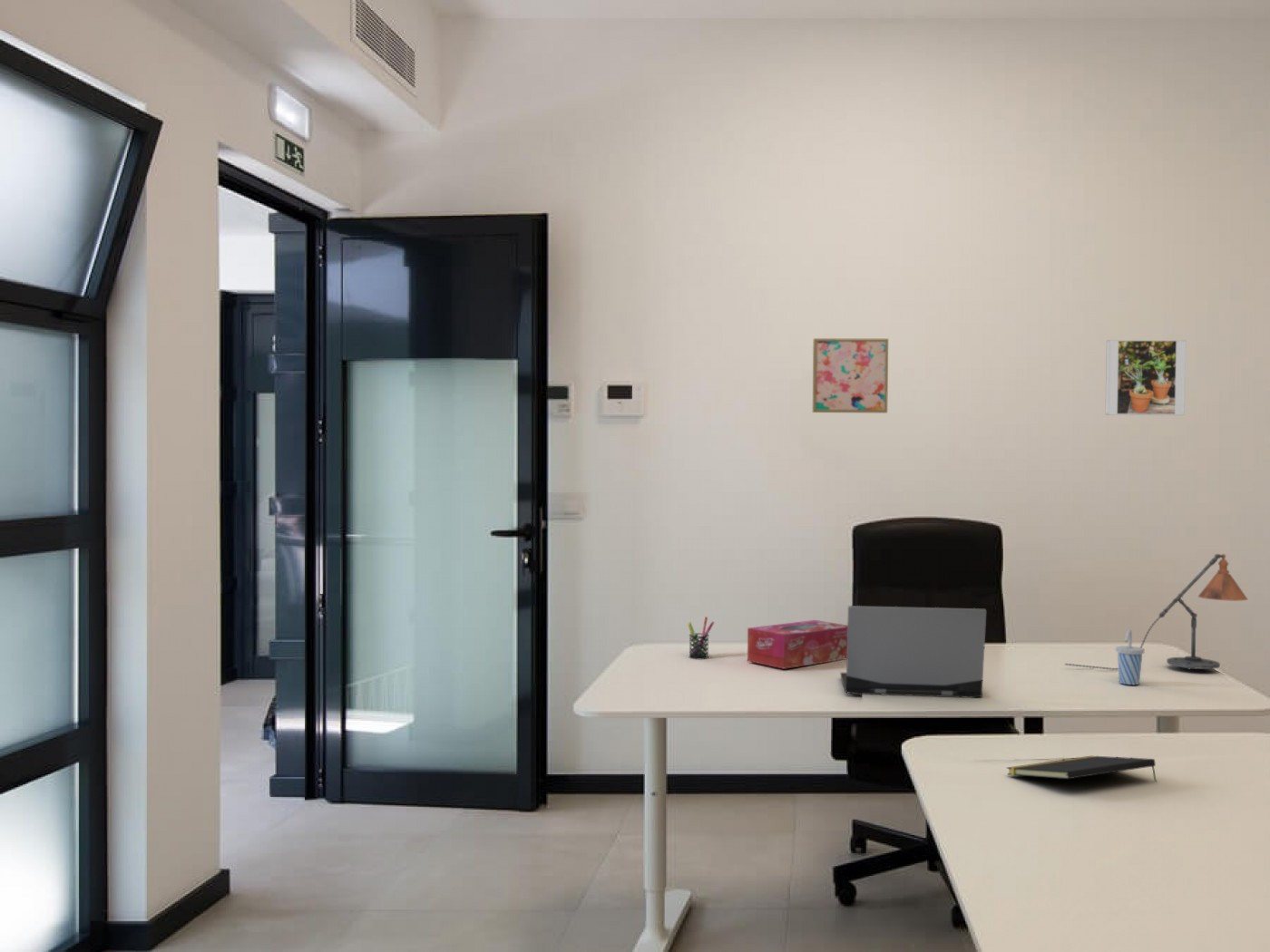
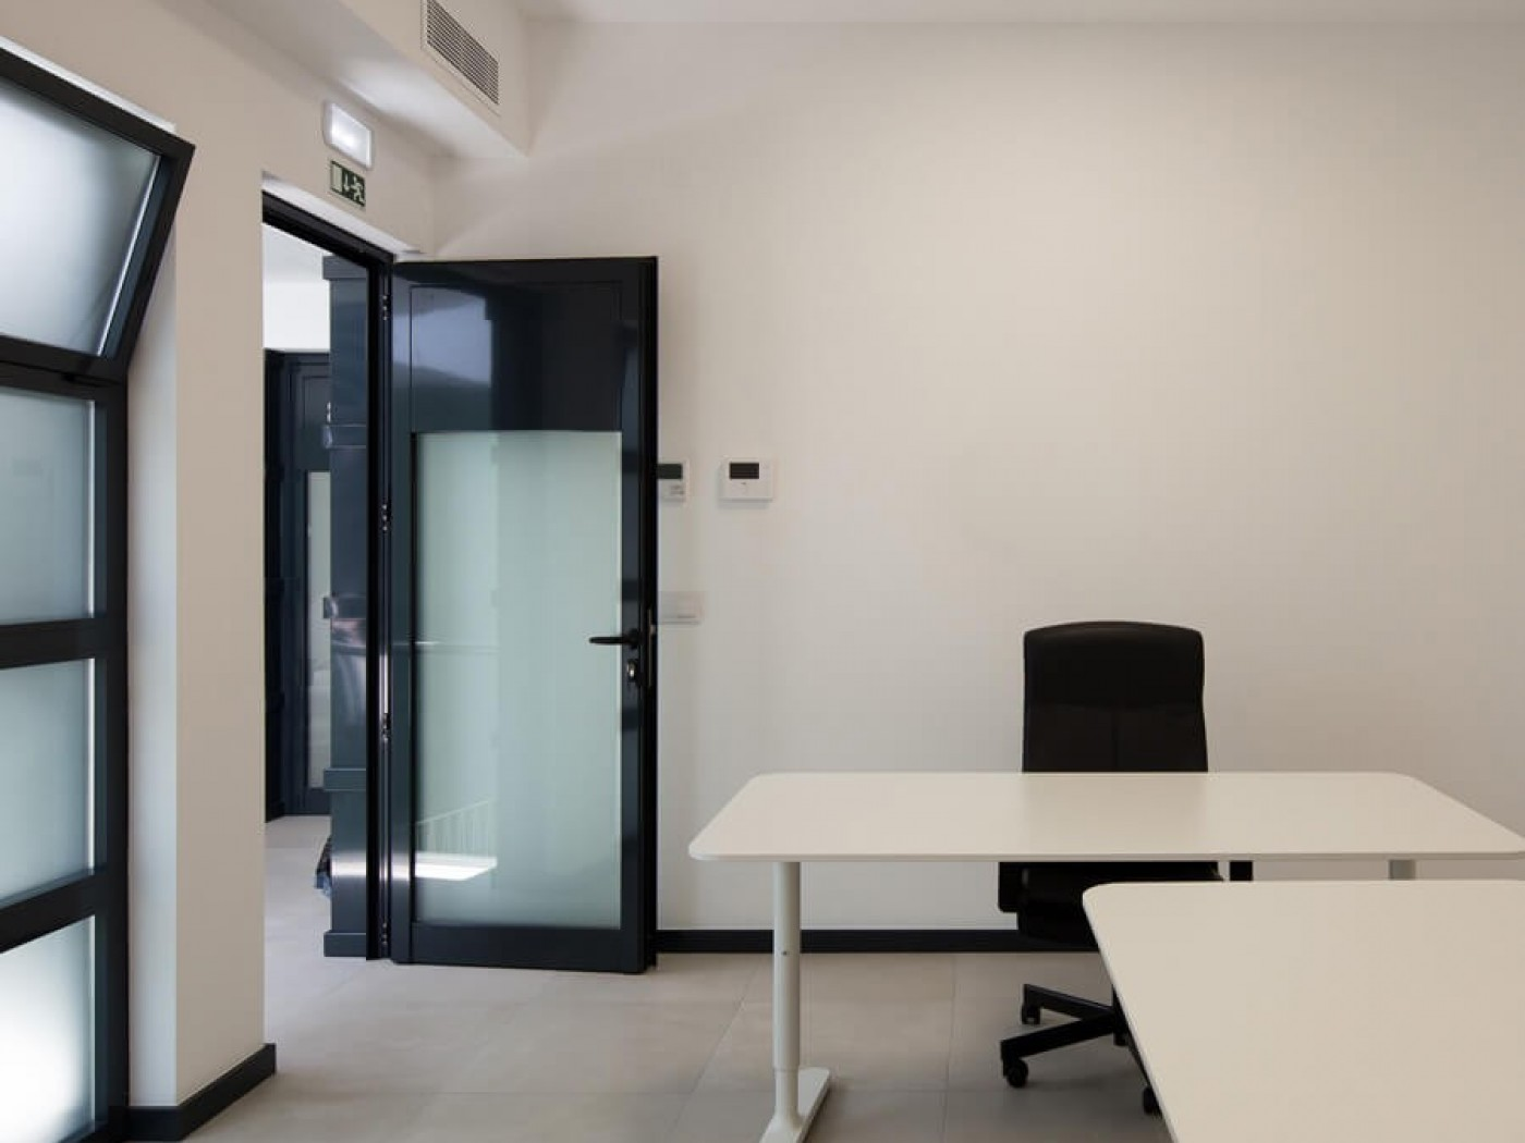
- pen holder [687,616,715,660]
- desk lamp [1064,553,1249,671]
- cup [1115,628,1146,685]
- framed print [1105,339,1187,416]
- notepad [1006,755,1158,782]
- laptop computer [839,605,987,699]
- wall art [812,337,889,413]
- tissue box [747,619,847,670]
